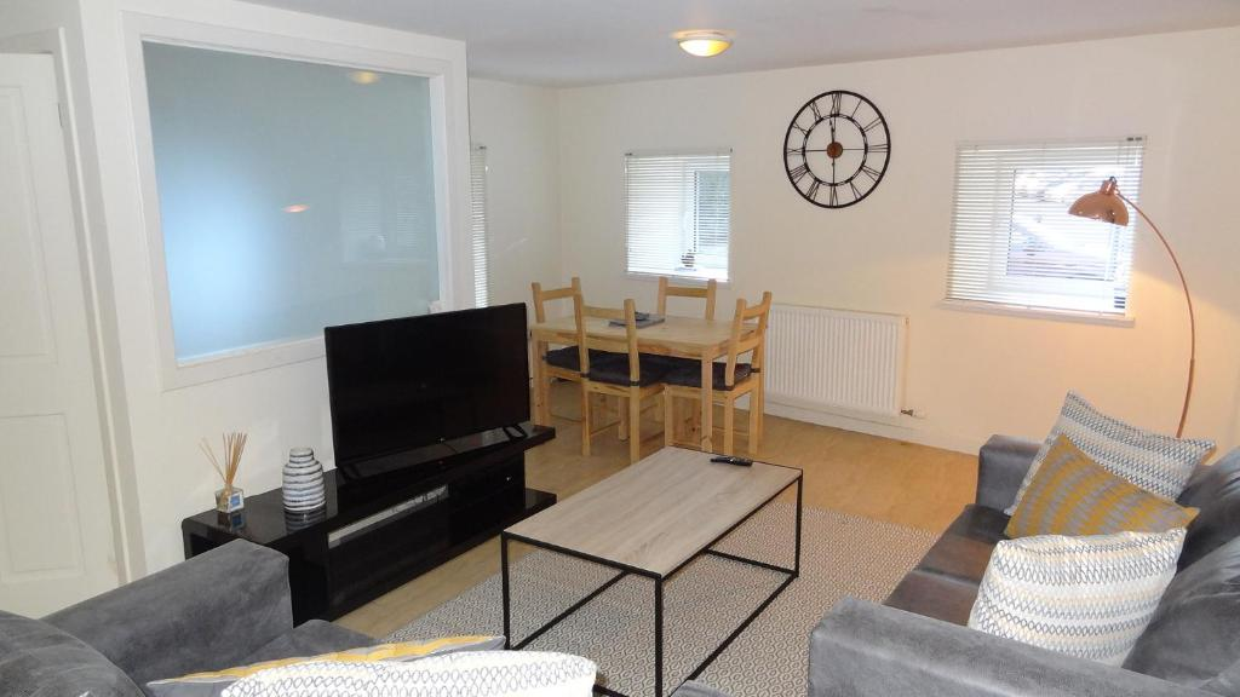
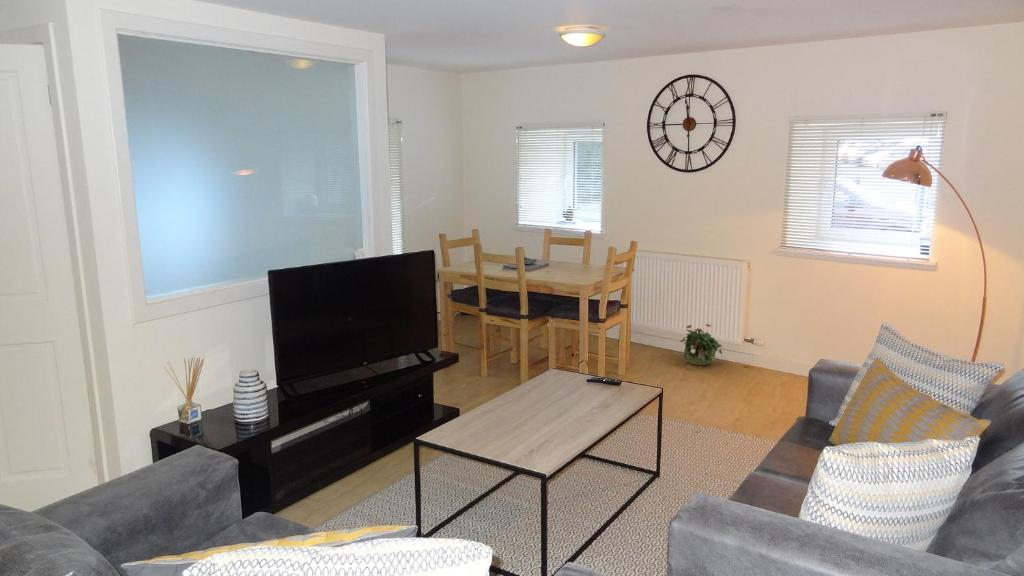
+ potted plant [679,323,723,366]
